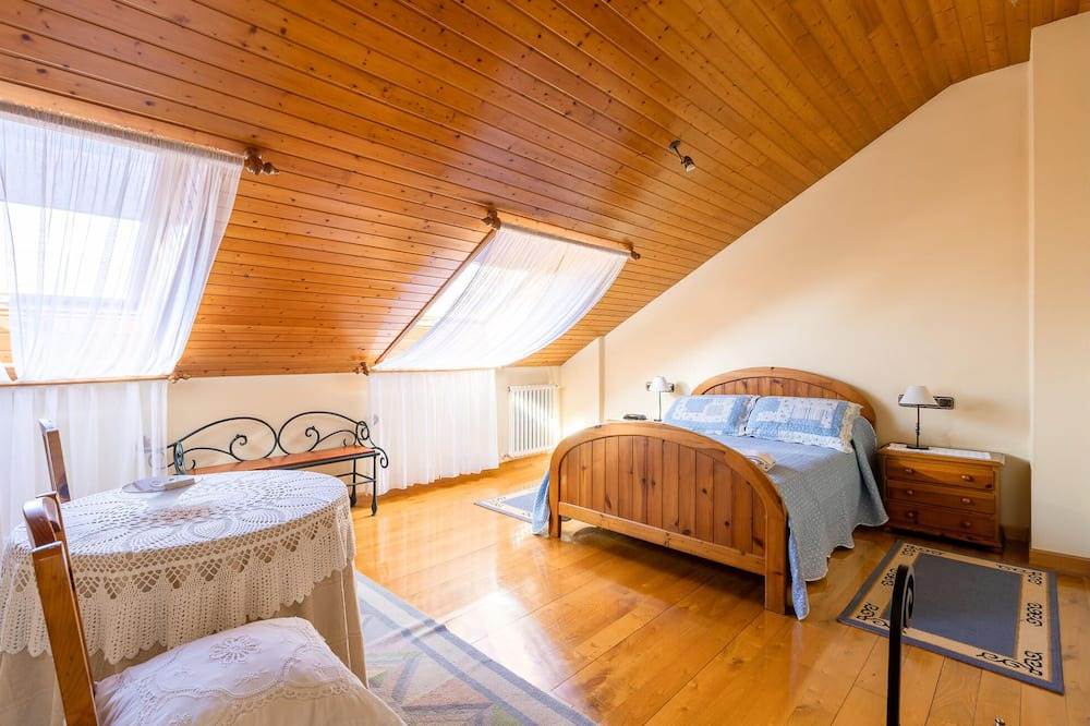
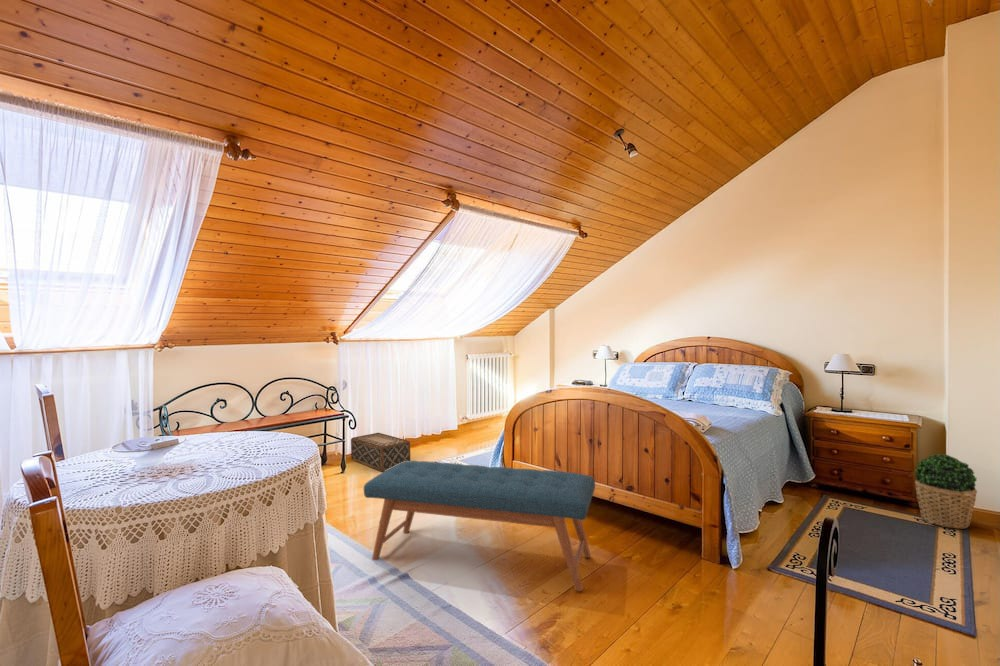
+ potted plant [914,453,978,529]
+ woven basket [350,432,411,472]
+ bench [363,460,596,592]
